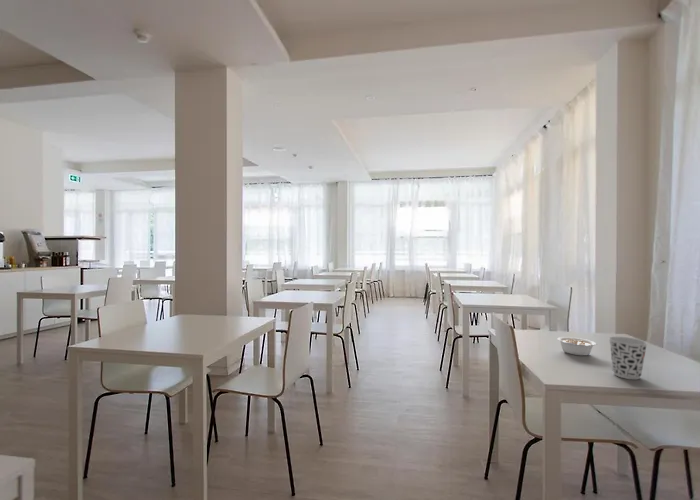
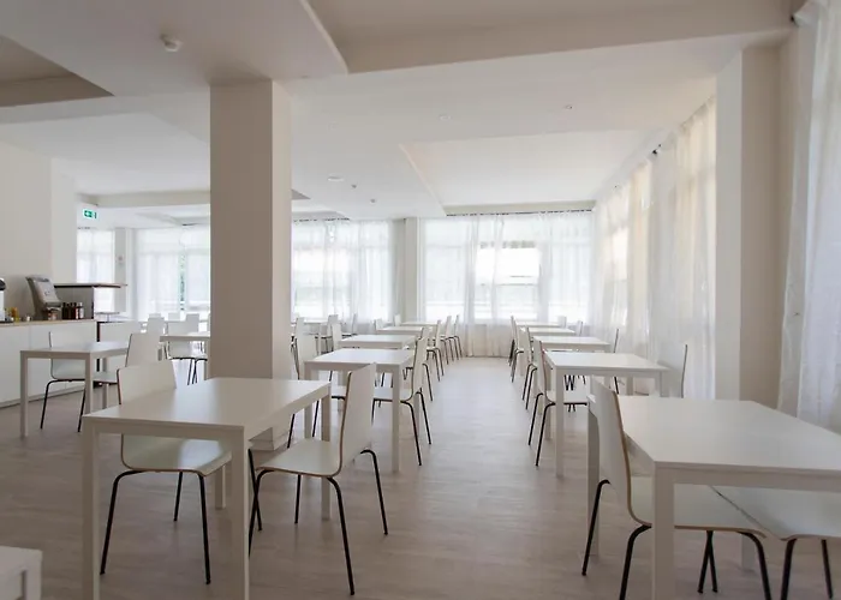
- legume [557,336,598,356]
- cup [608,336,649,380]
